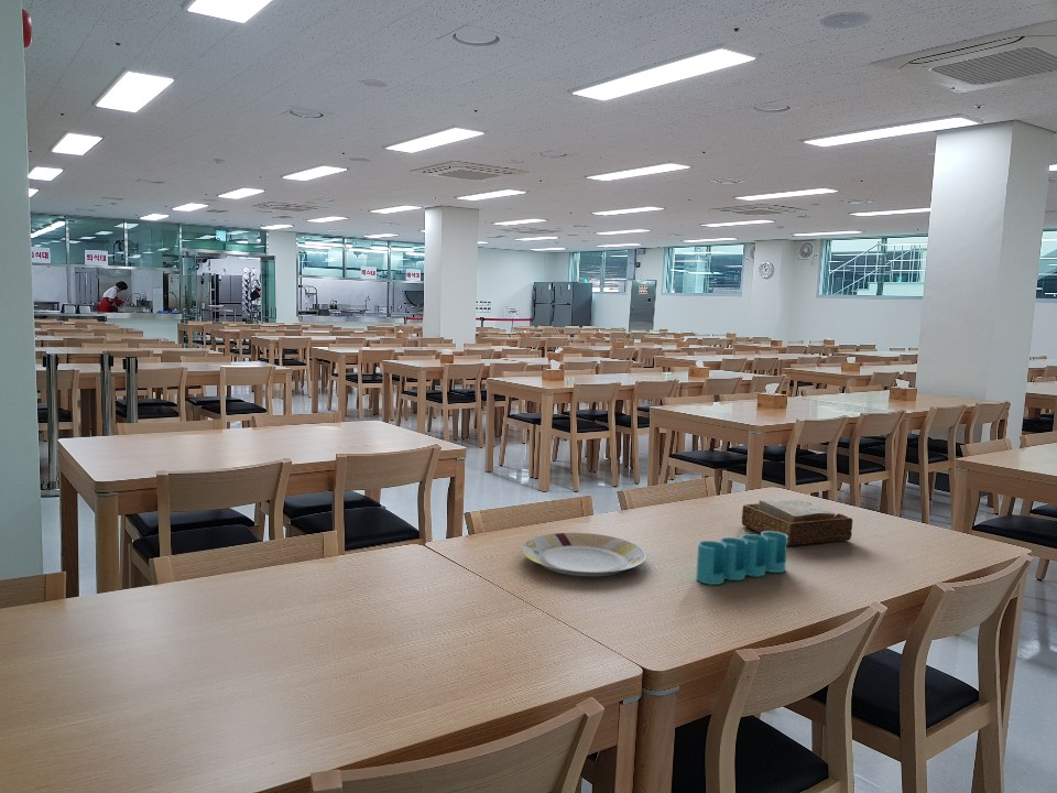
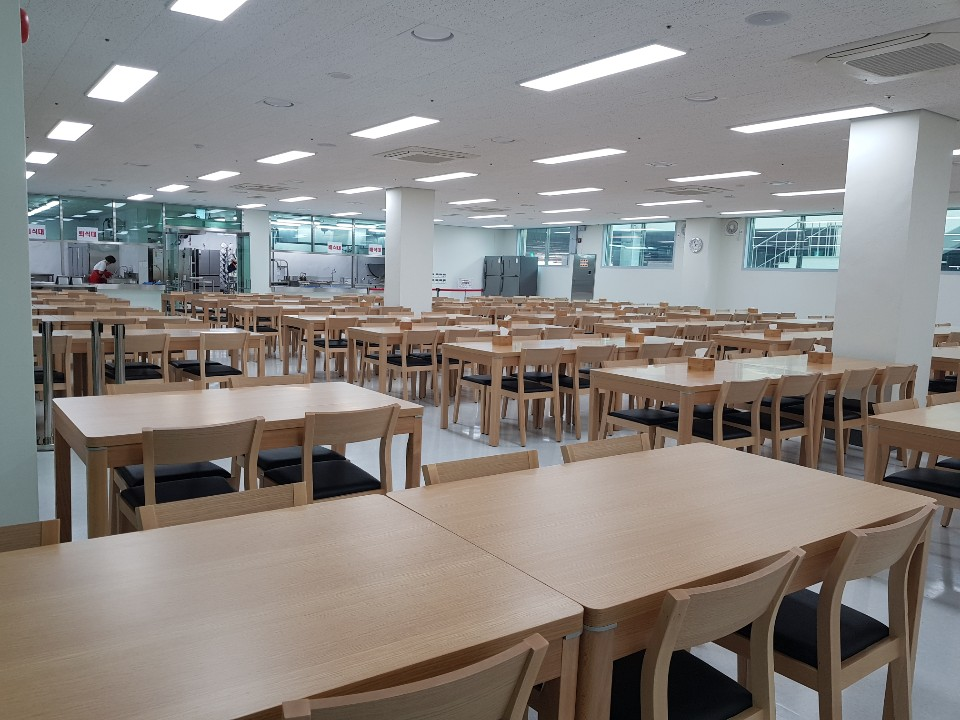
- napkin holder [741,499,853,547]
- pen holder [695,531,788,586]
- plate [521,532,647,577]
